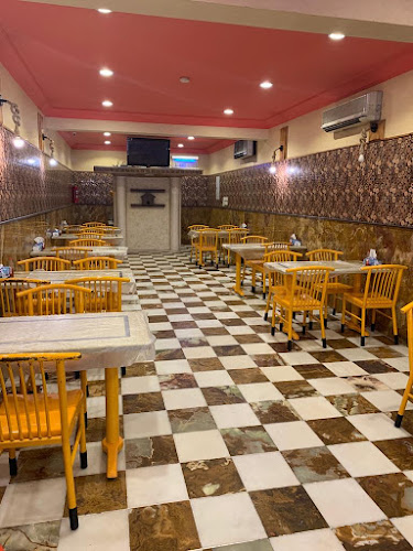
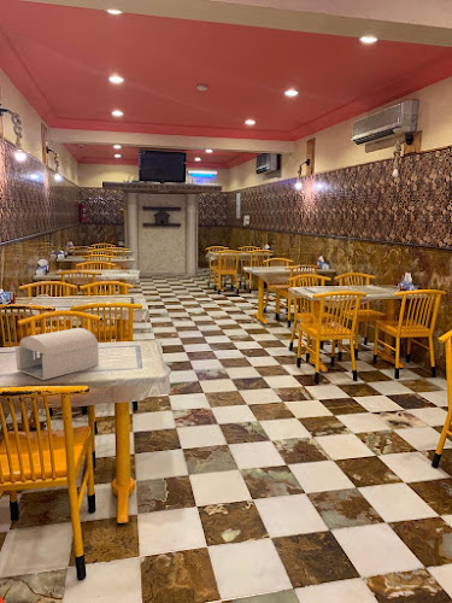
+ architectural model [14,327,100,381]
